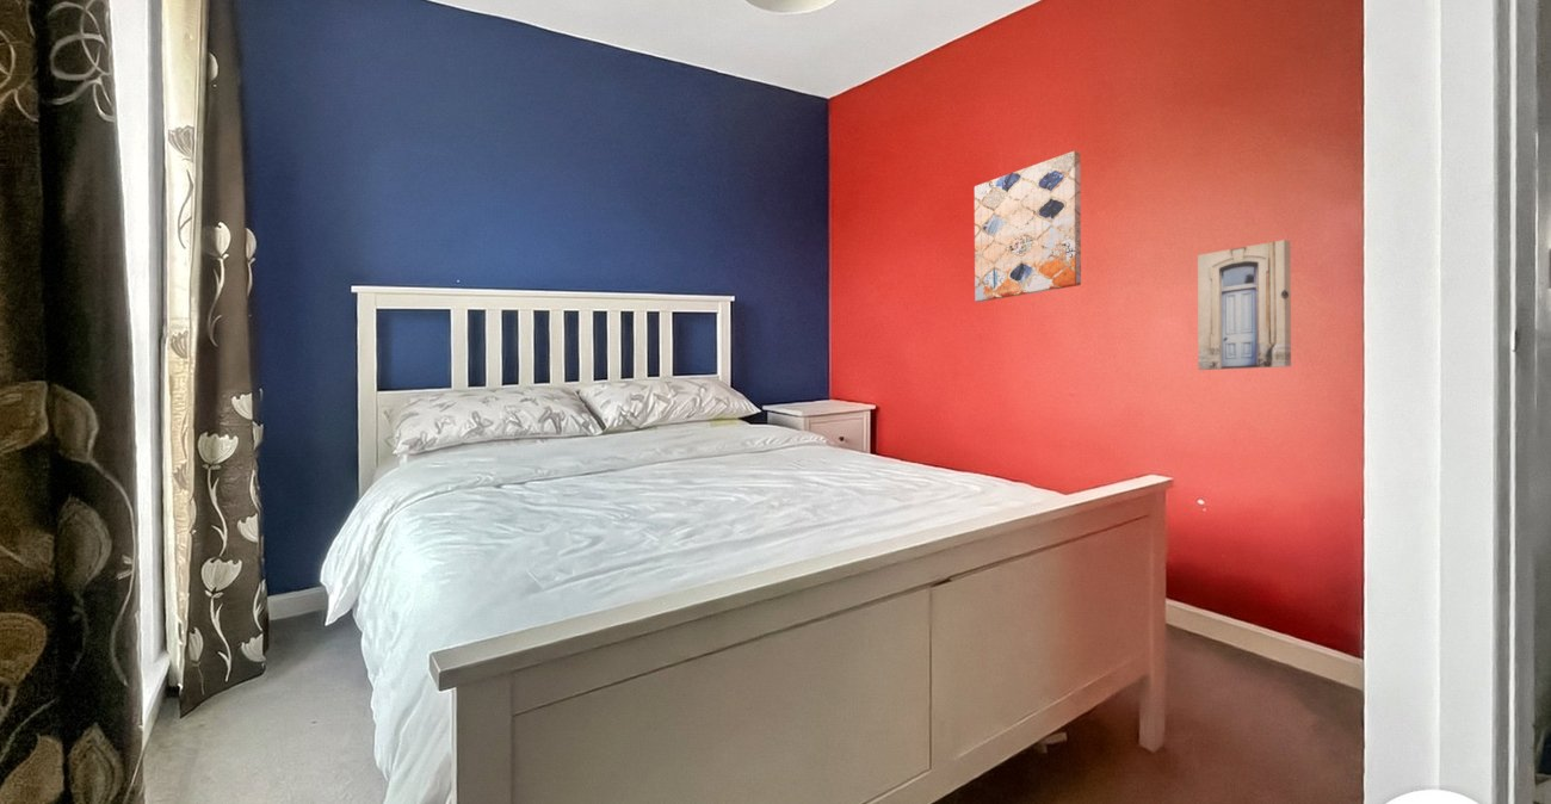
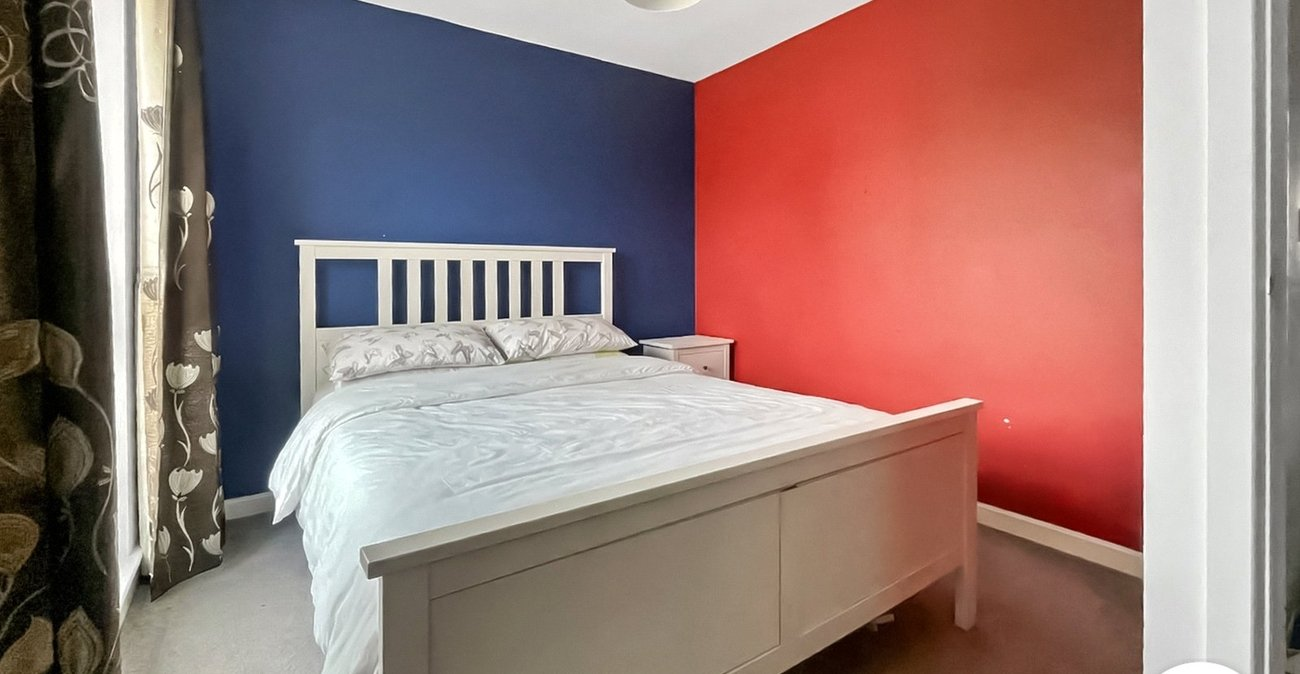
- wall art [974,150,1082,303]
- wall art [1197,239,1292,371]
